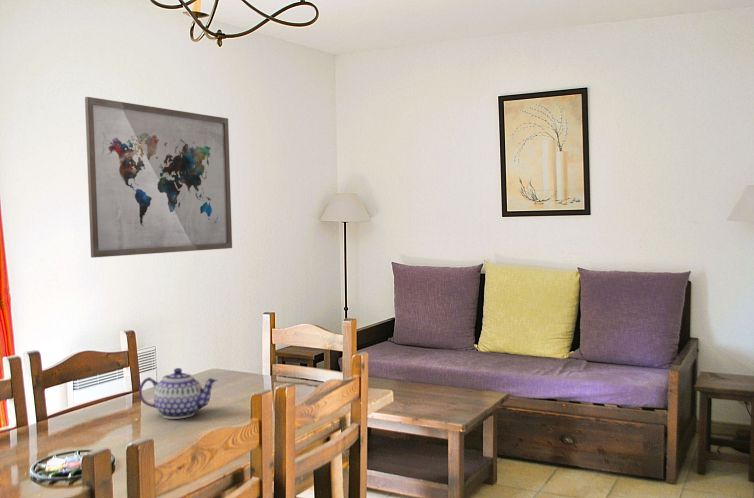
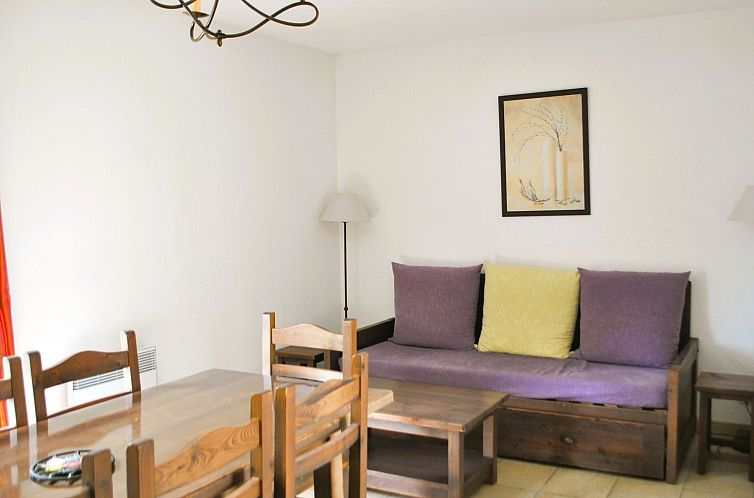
- wall art [84,96,233,259]
- teapot [138,367,219,420]
